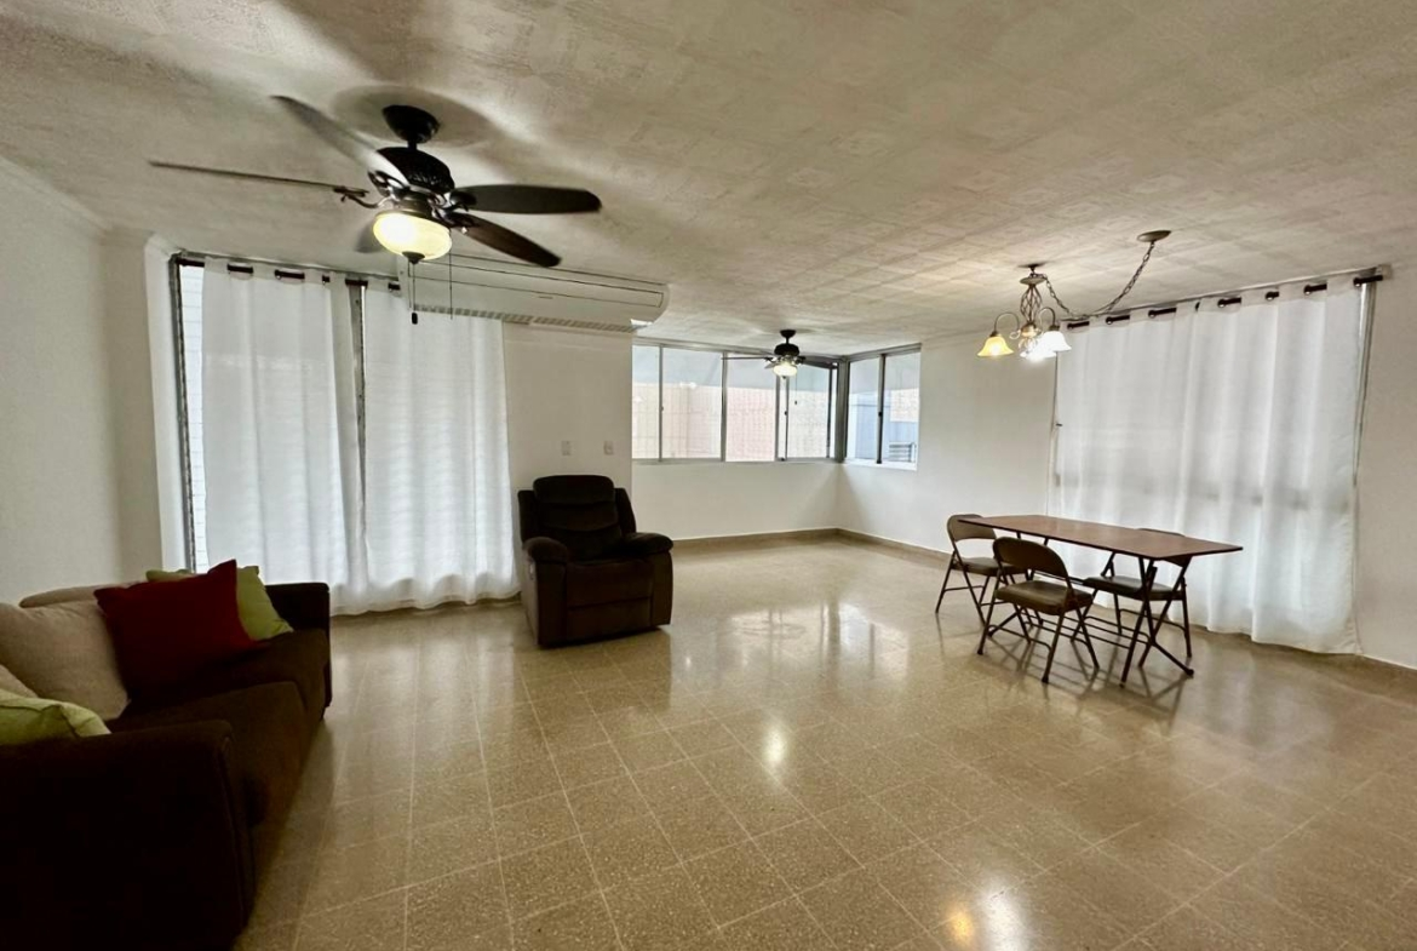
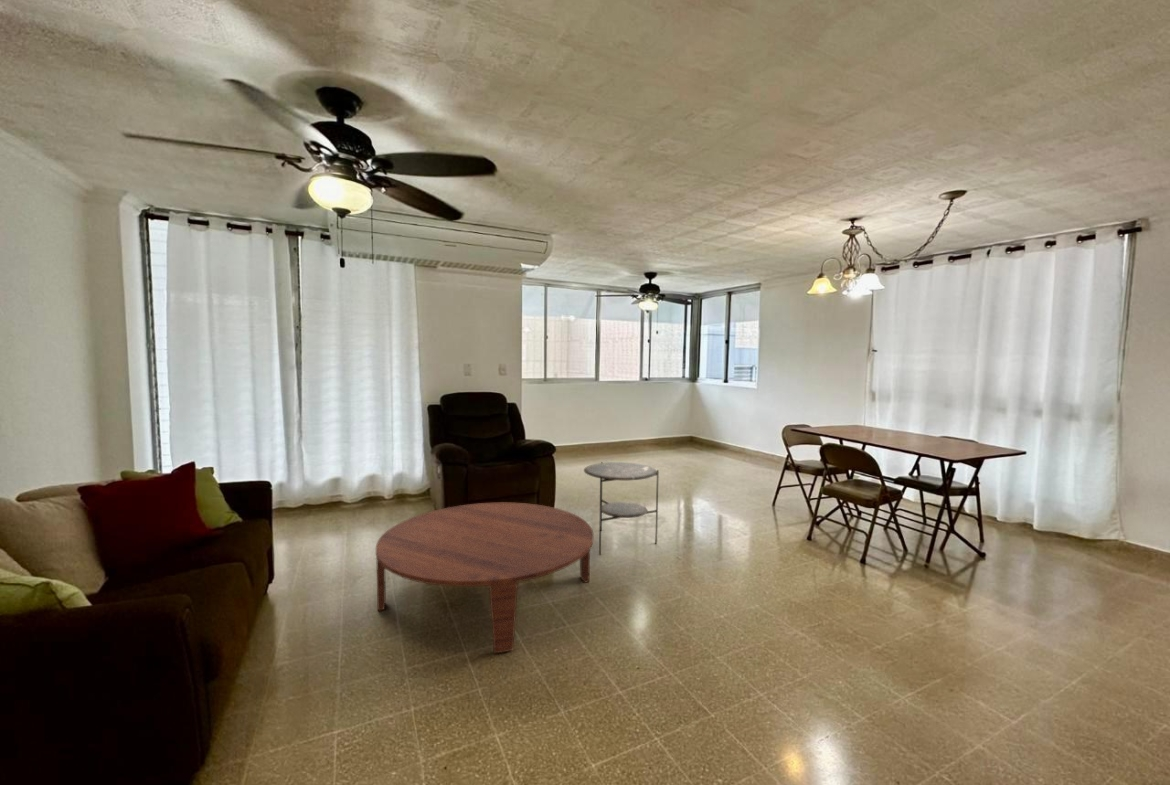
+ side table [583,461,660,556]
+ coffee table [375,502,595,654]
